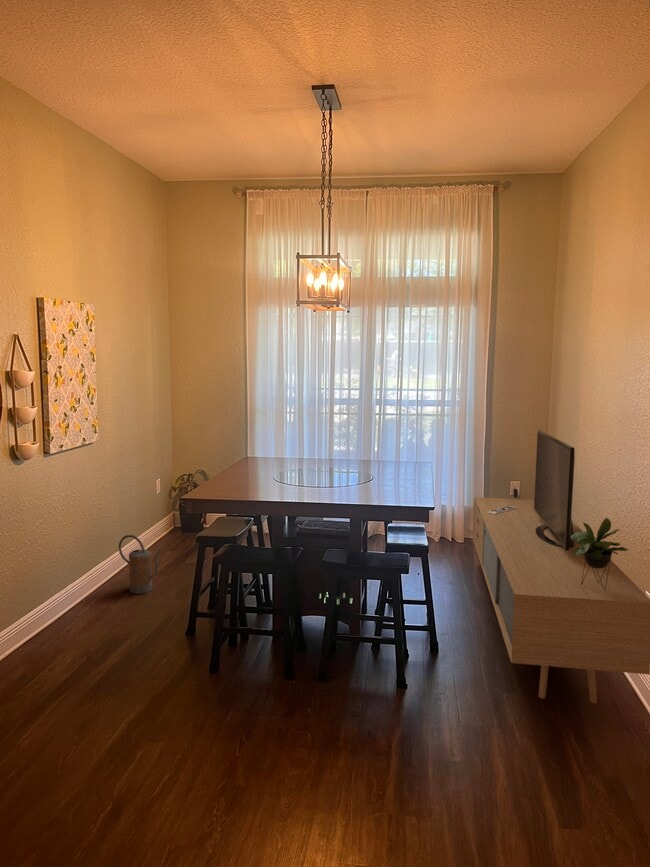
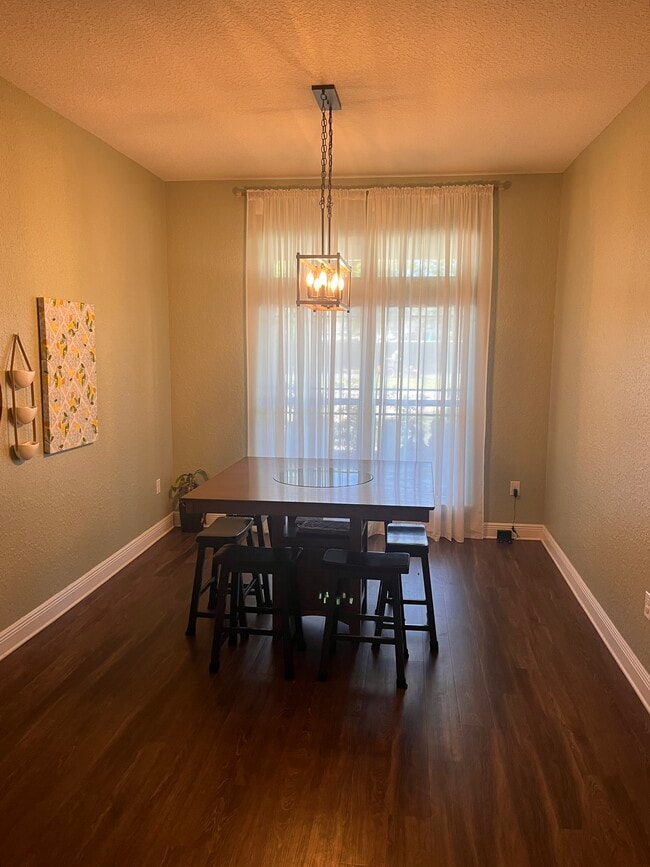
- watering can [118,534,163,594]
- media console [472,429,650,704]
